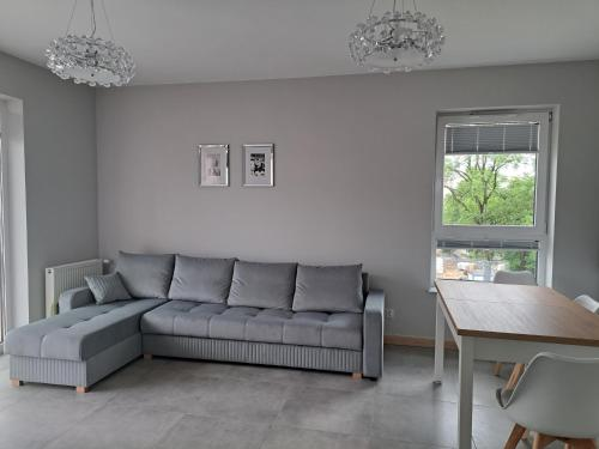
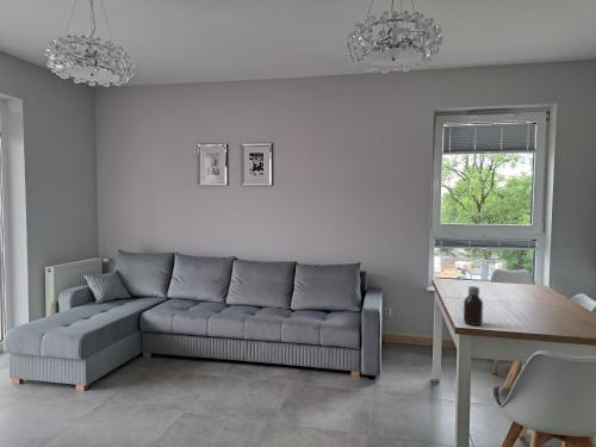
+ bottle [462,285,484,327]
